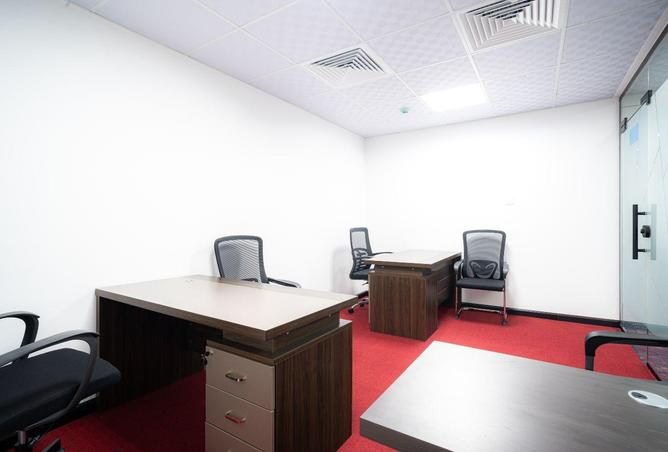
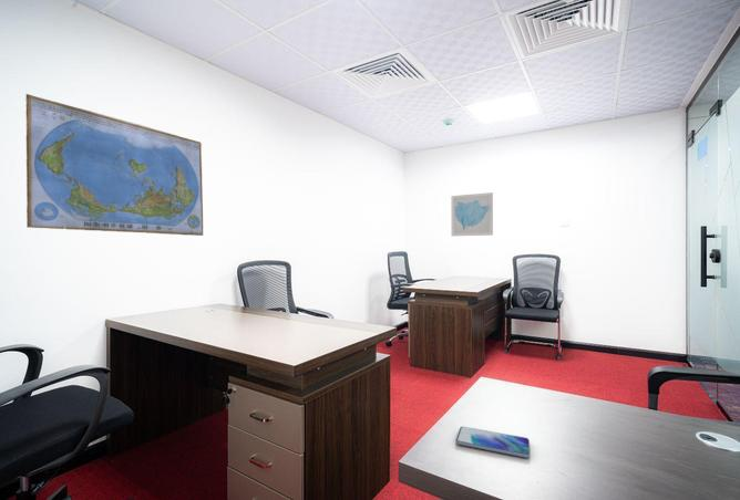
+ smartphone [455,426,531,459]
+ world map [24,93,204,237]
+ wall art [450,191,494,237]
